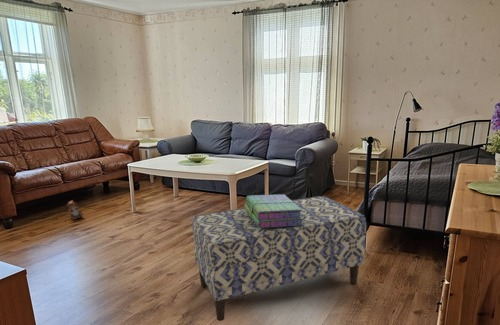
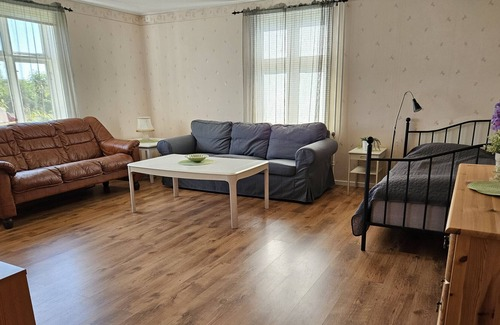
- stack of books [243,193,304,228]
- plush toy [66,199,85,221]
- bench [192,195,367,322]
